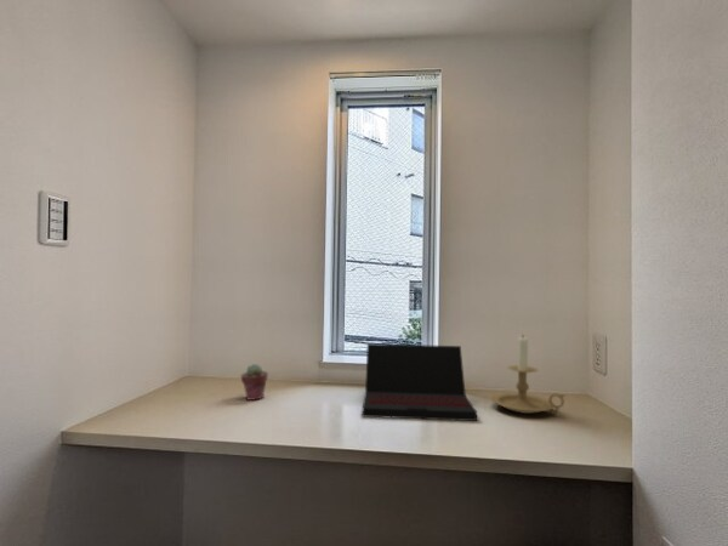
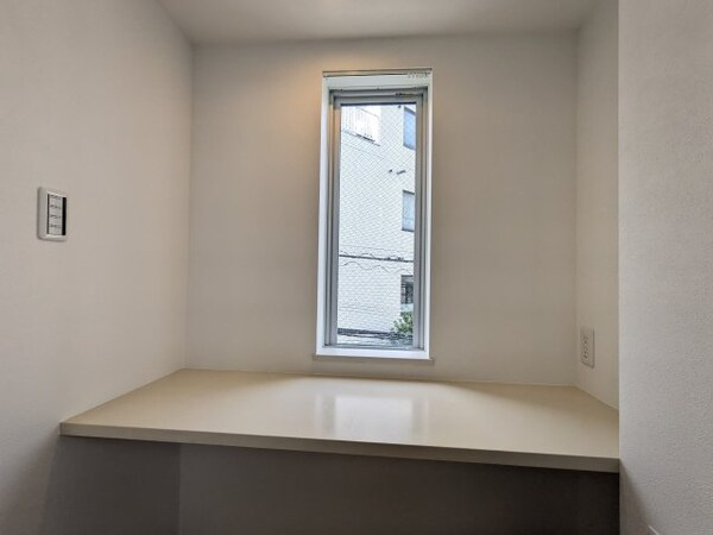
- candle holder [490,334,567,415]
- potted succulent [240,363,269,402]
- laptop [362,342,478,422]
